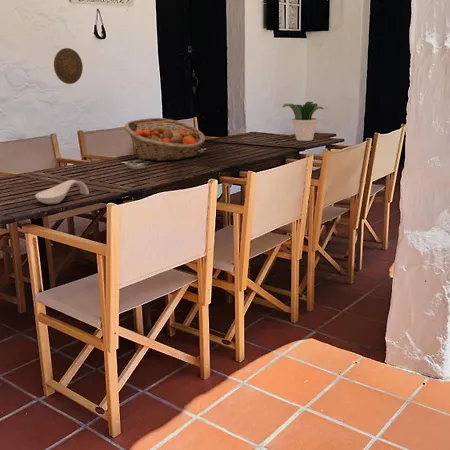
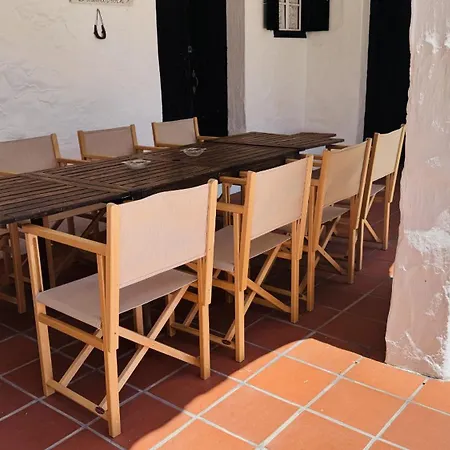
- spoon rest [34,179,90,205]
- potted plant [281,101,325,142]
- fruit basket [124,117,206,162]
- decorative plate [53,47,84,85]
